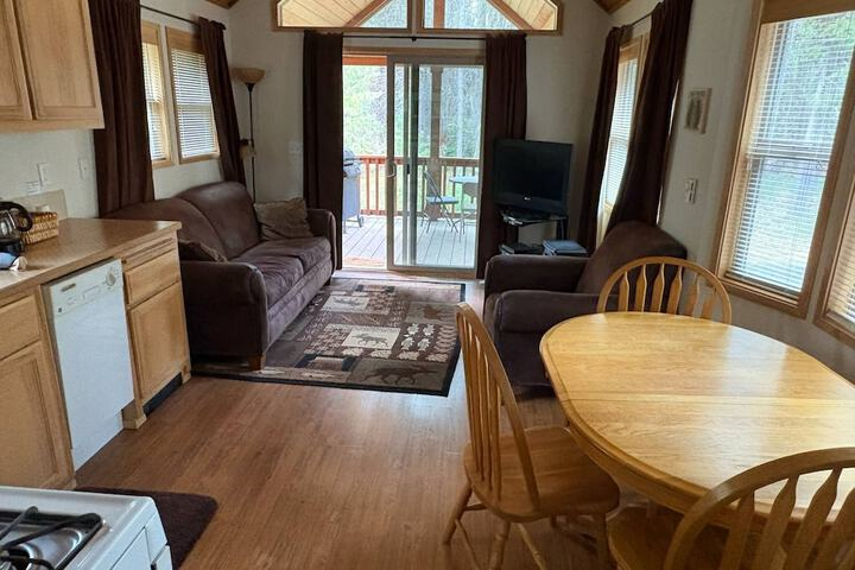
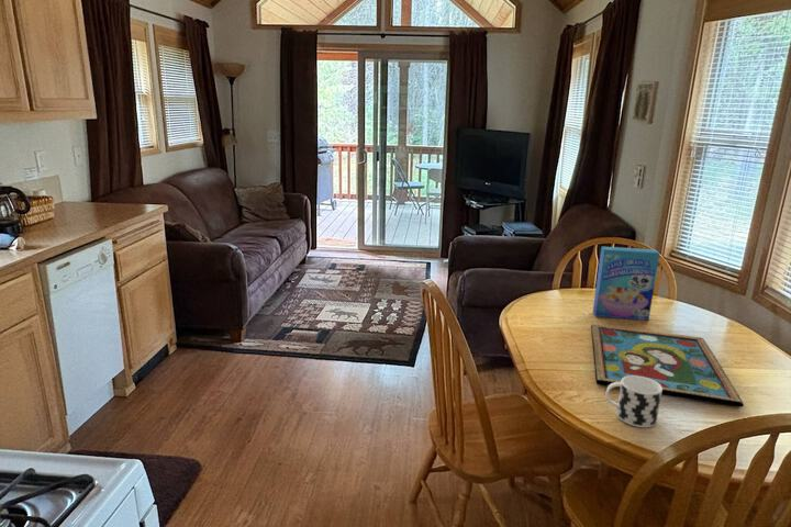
+ cup [604,375,662,428]
+ framed painting [590,323,745,408]
+ cereal box [592,246,660,322]
